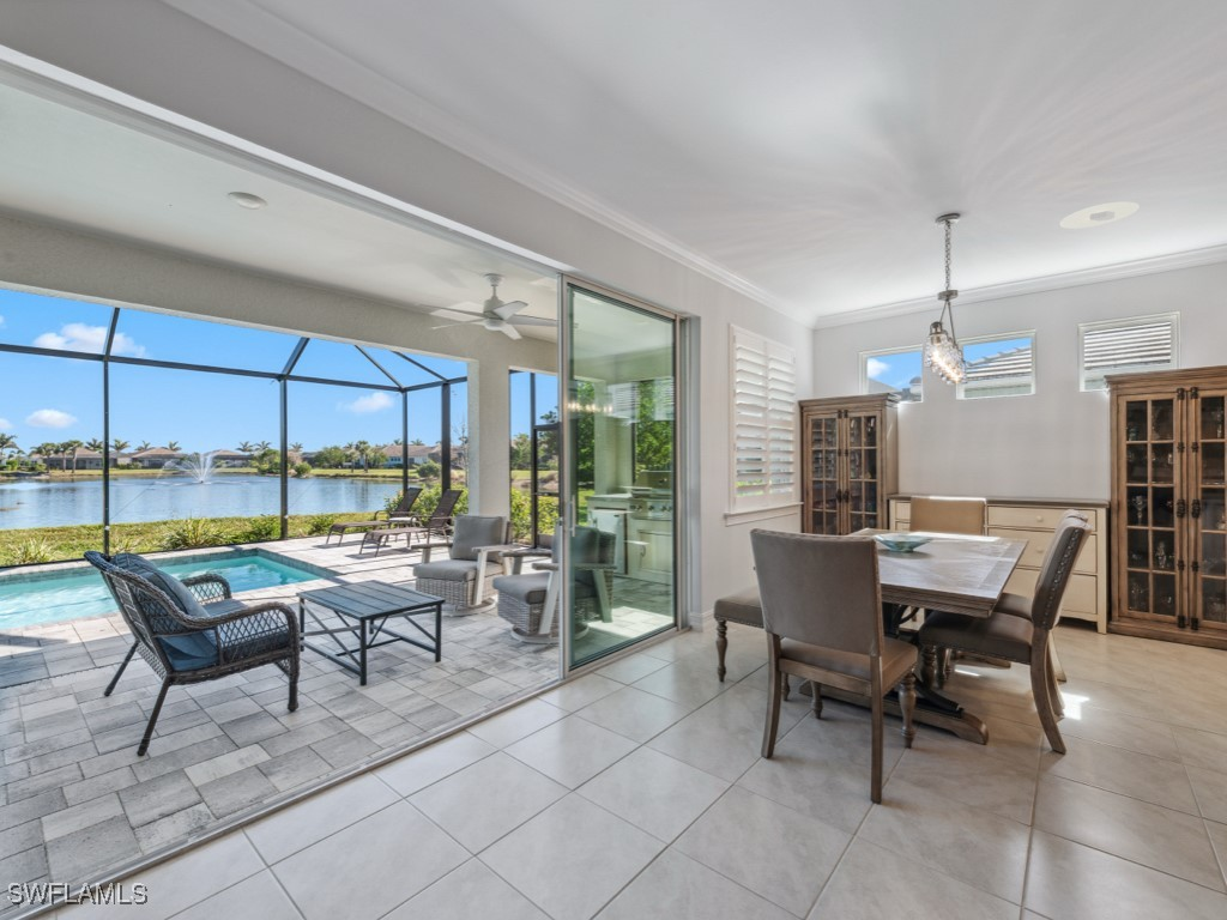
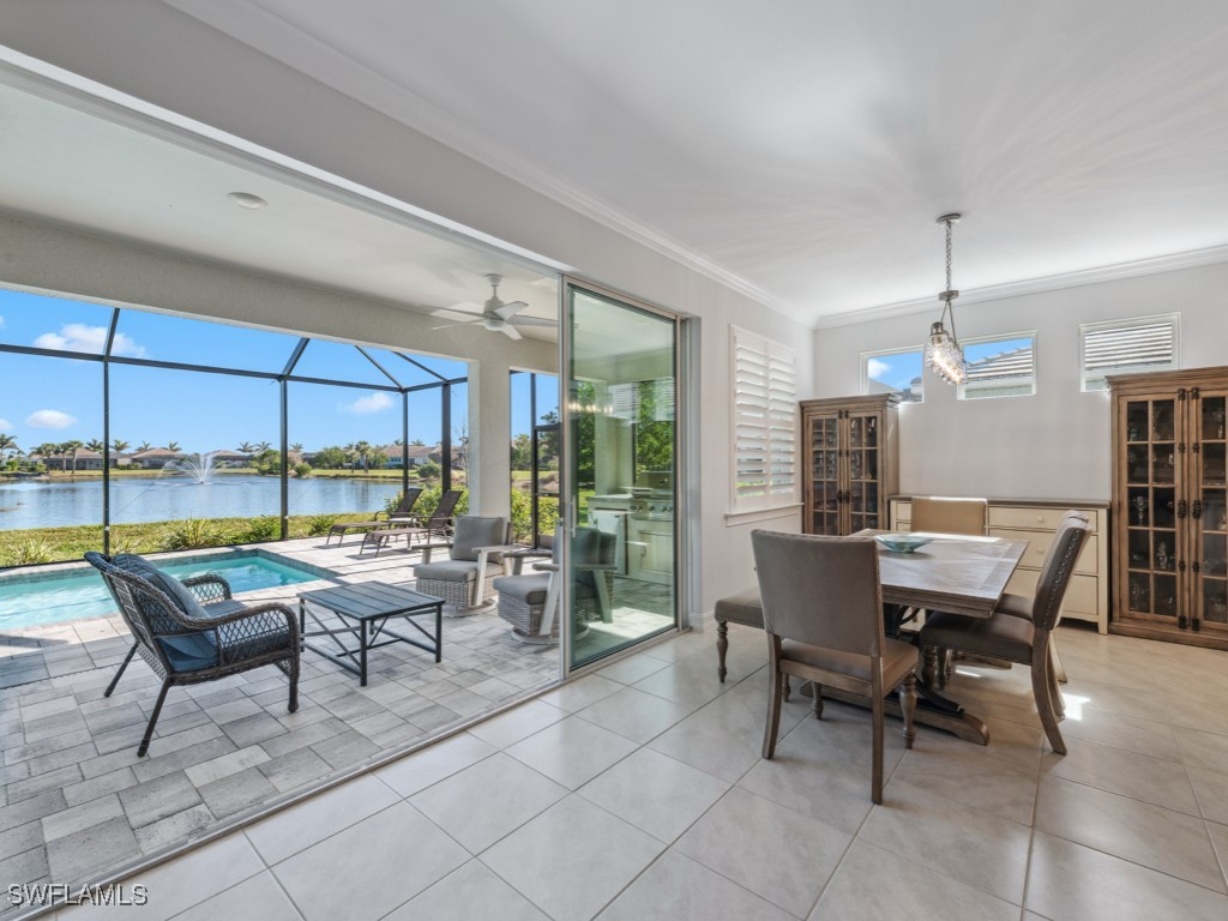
- recessed light [1059,200,1141,230]
